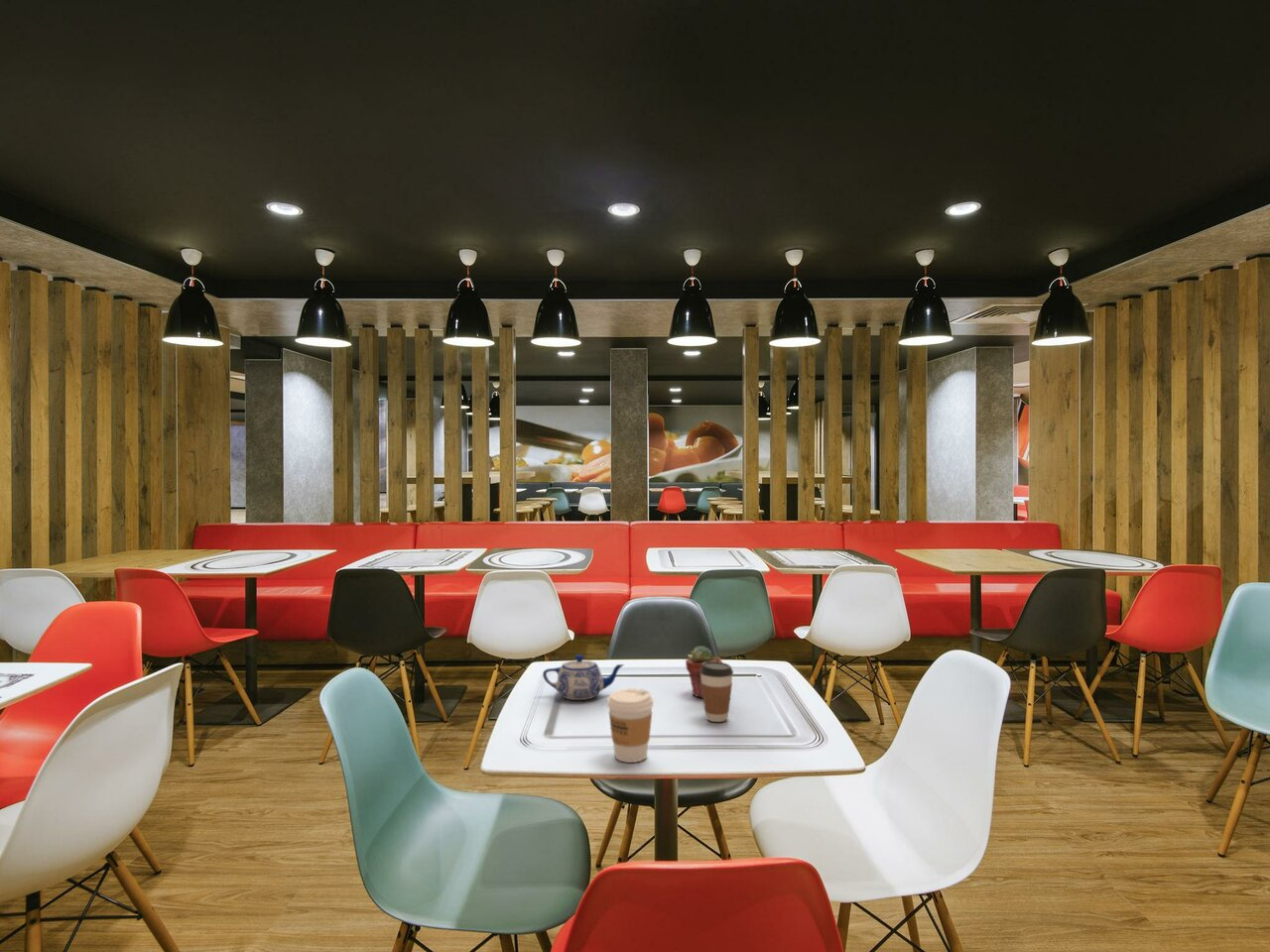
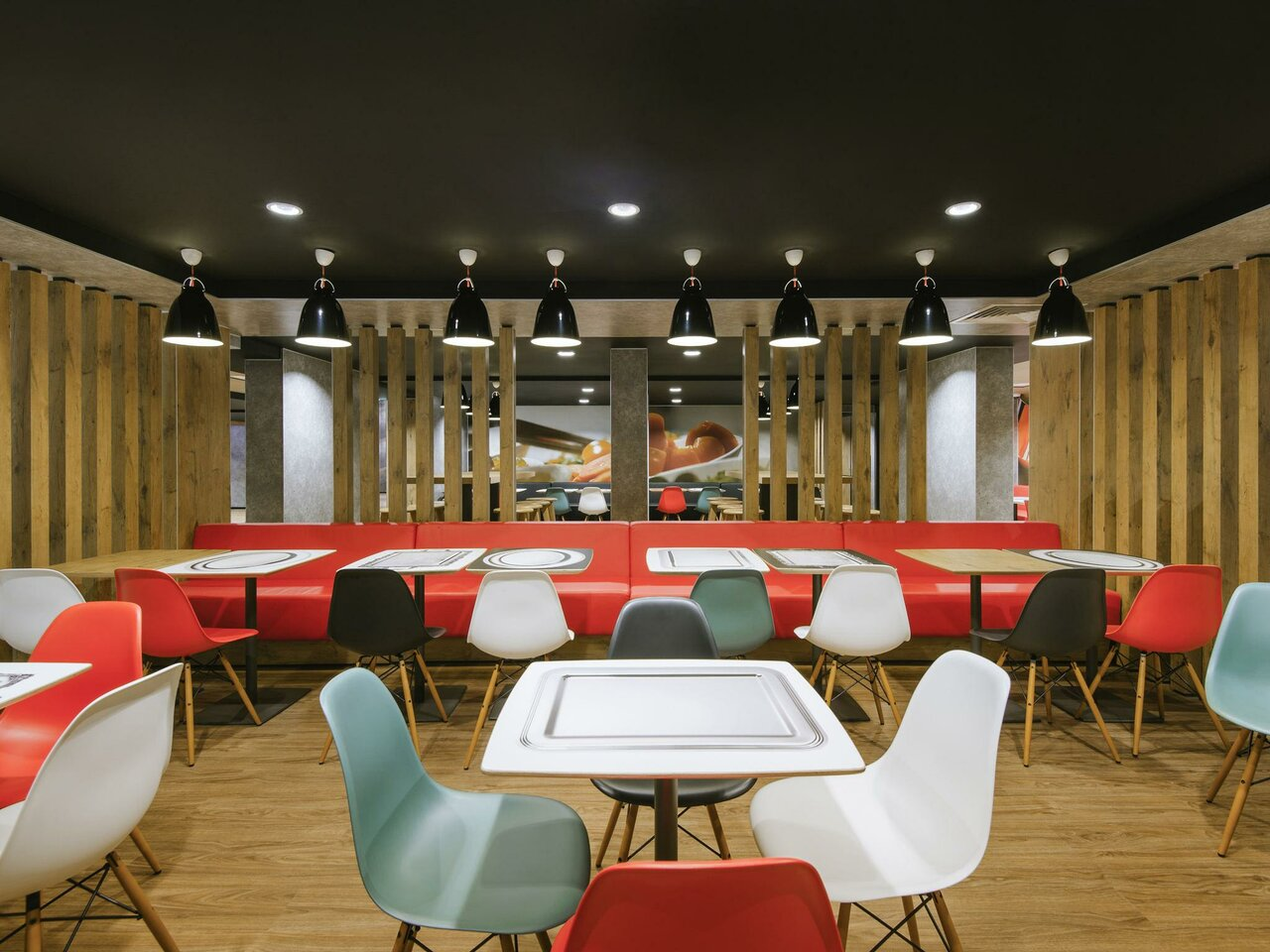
- potted succulent [685,645,723,699]
- coffee cup [606,687,655,764]
- teapot [542,654,625,701]
- coffee cup [700,661,734,723]
